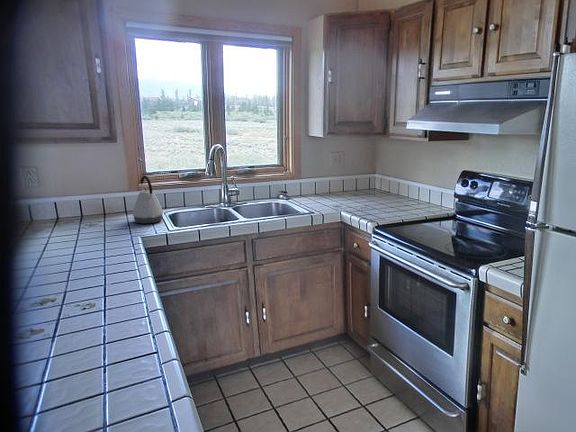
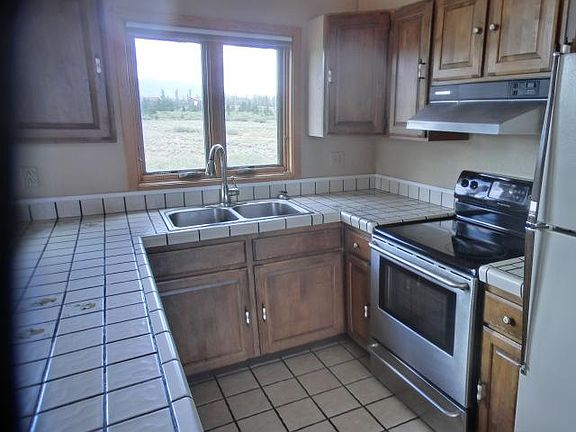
- kettle [132,175,164,225]
